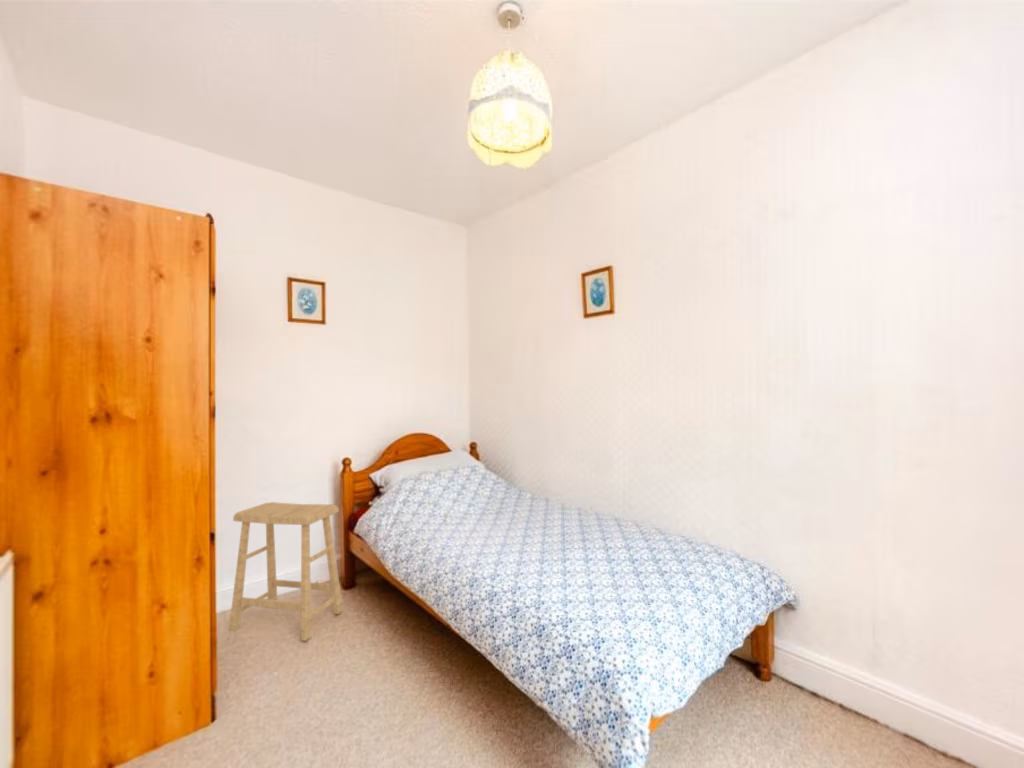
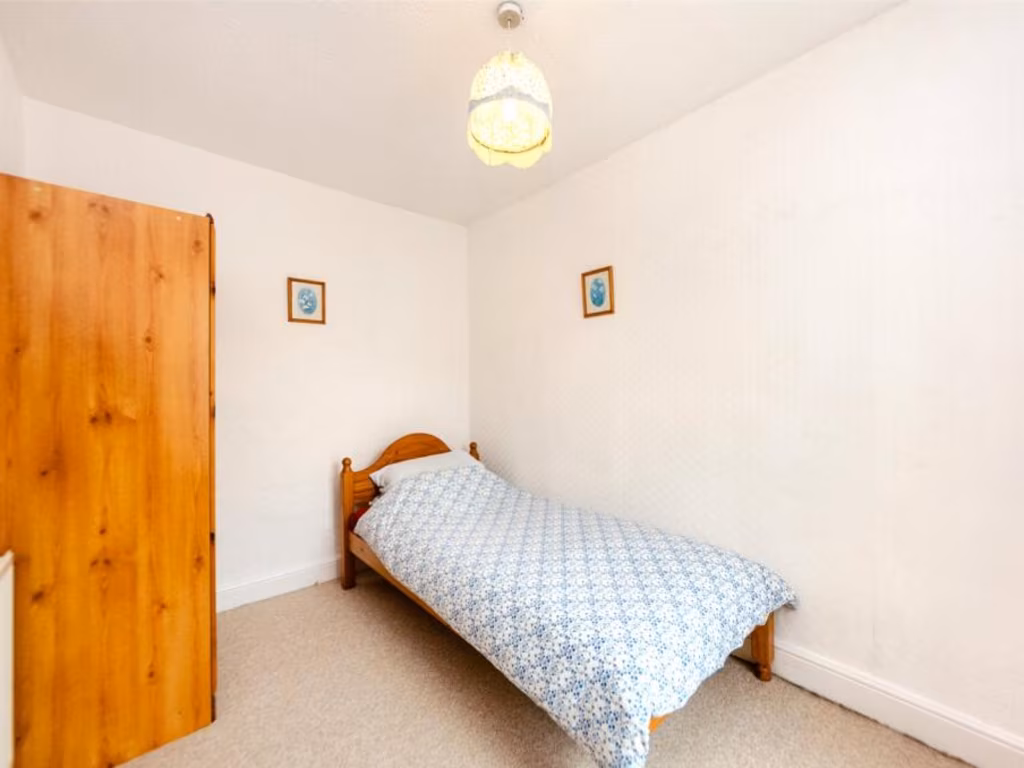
- stool [228,501,344,642]
